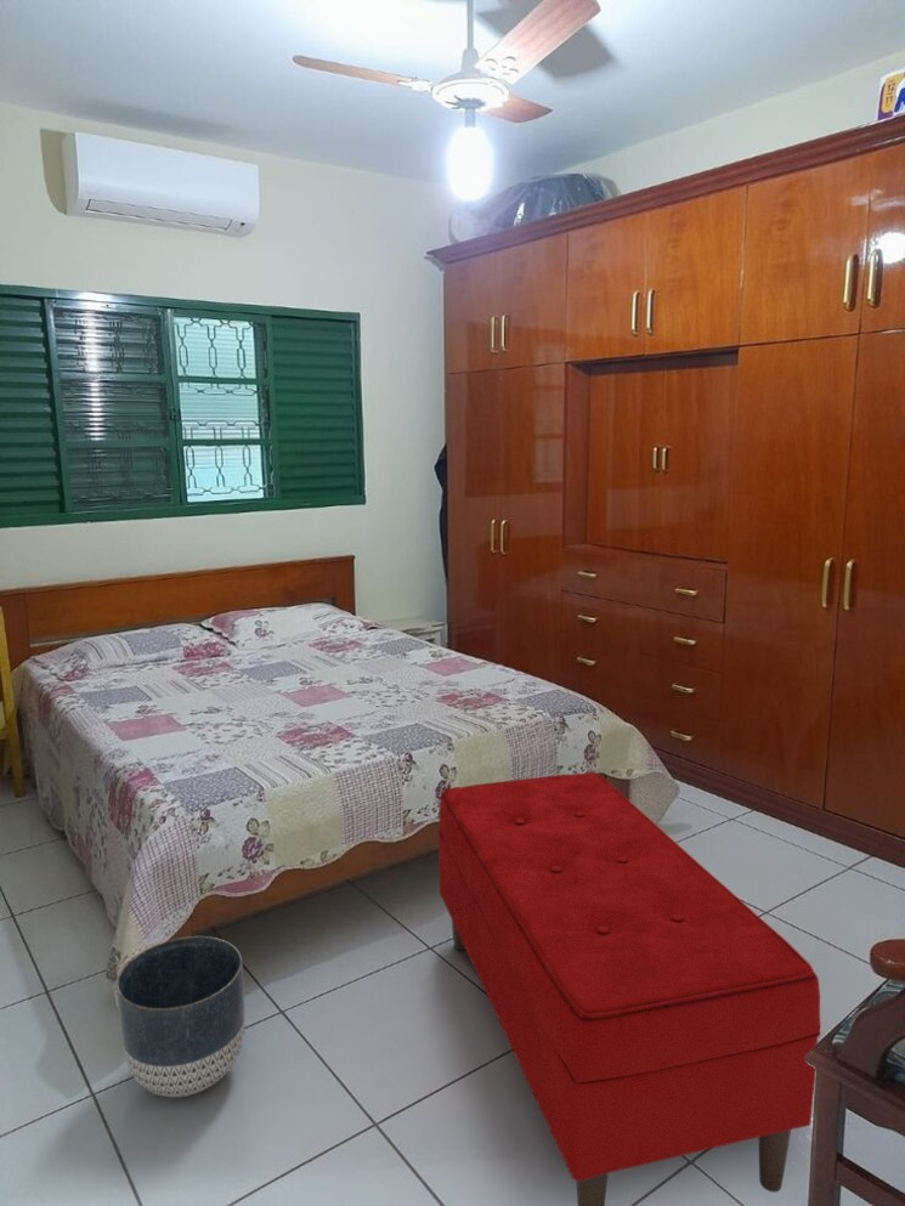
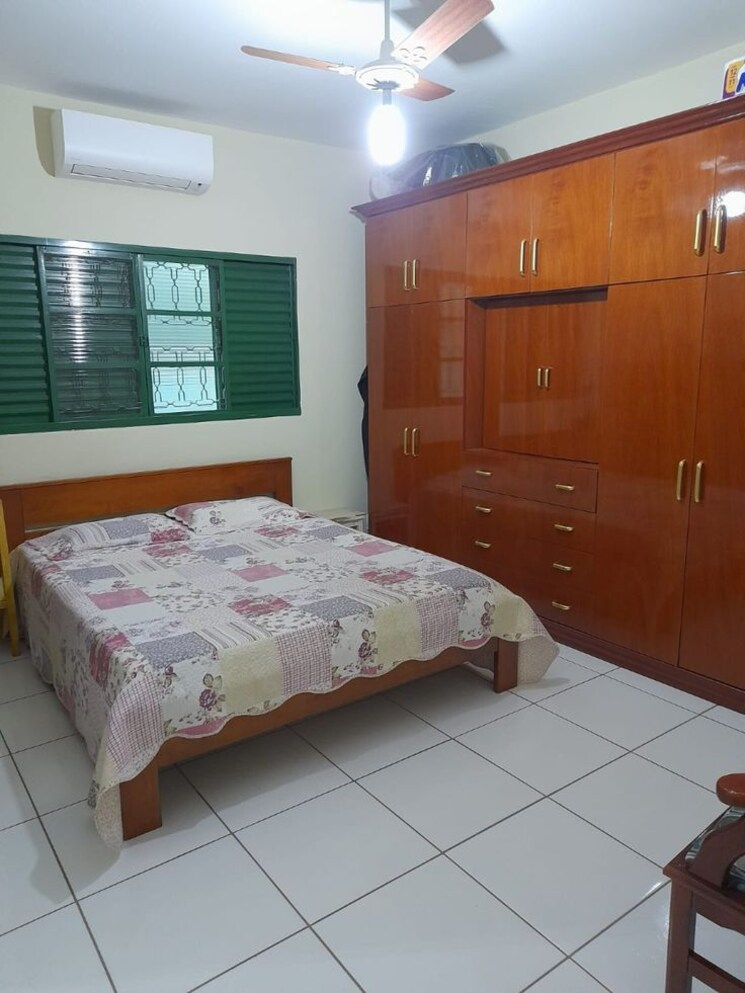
- bench [437,771,821,1206]
- planter [115,935,247,1098]
